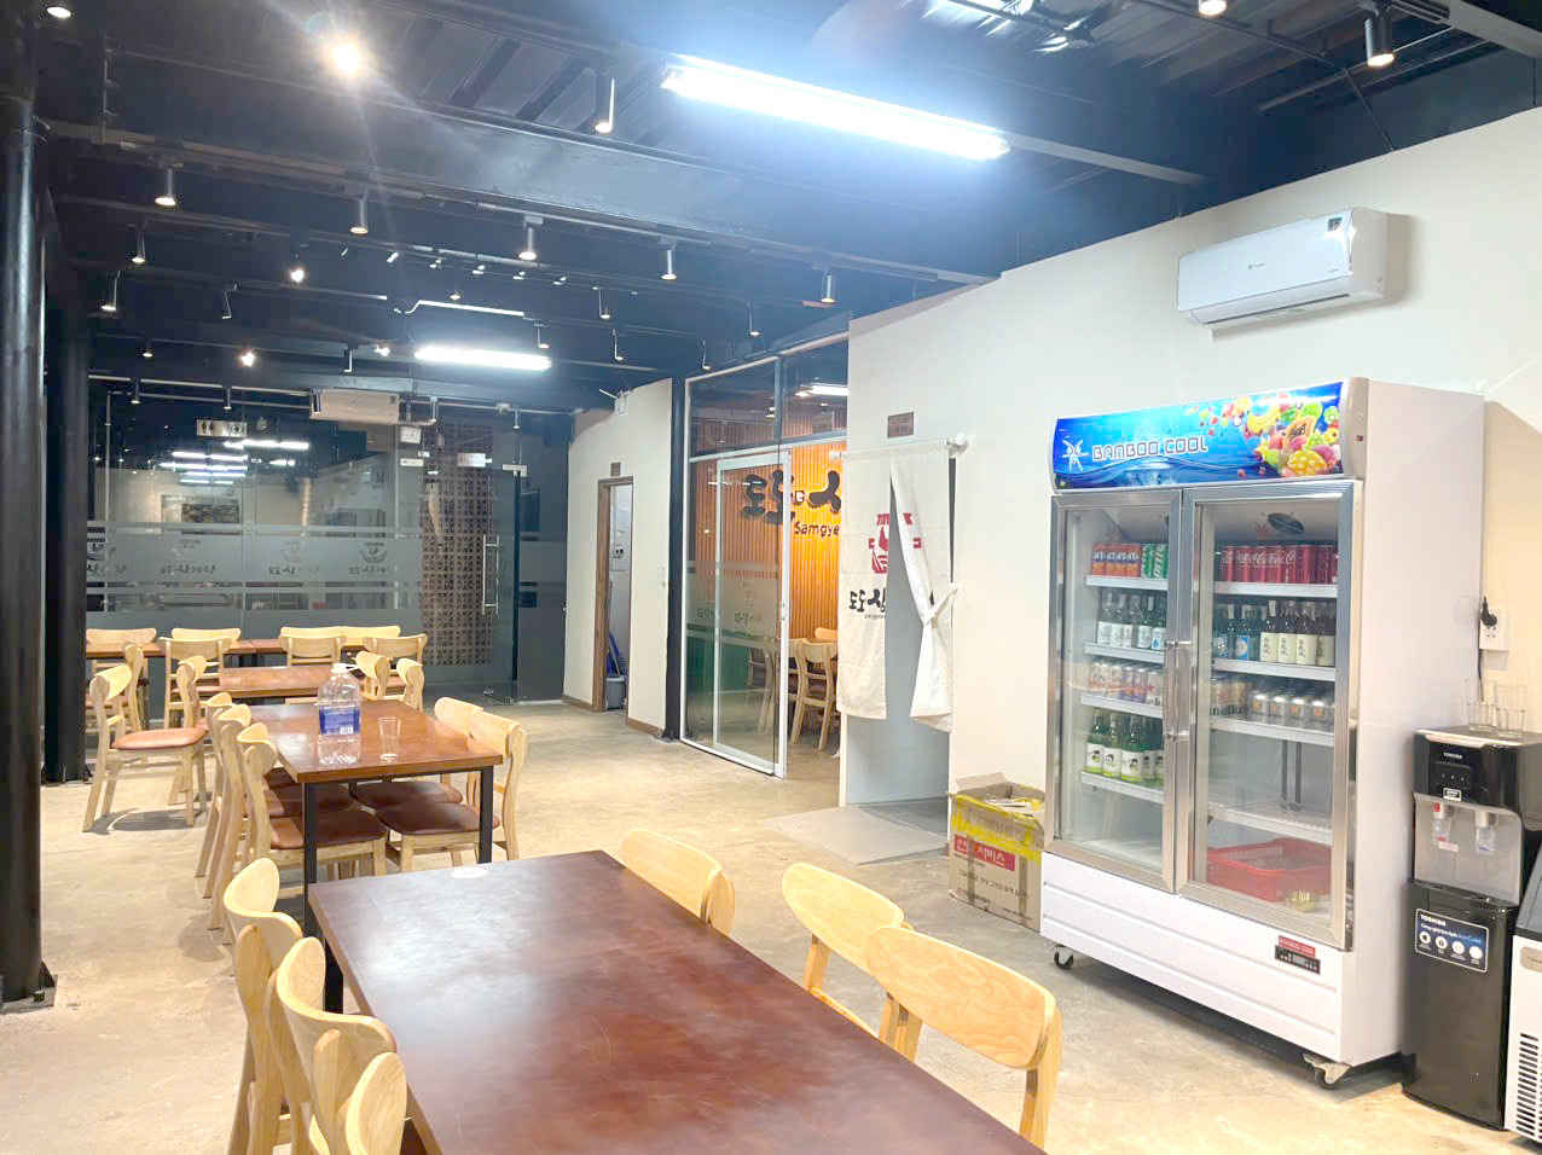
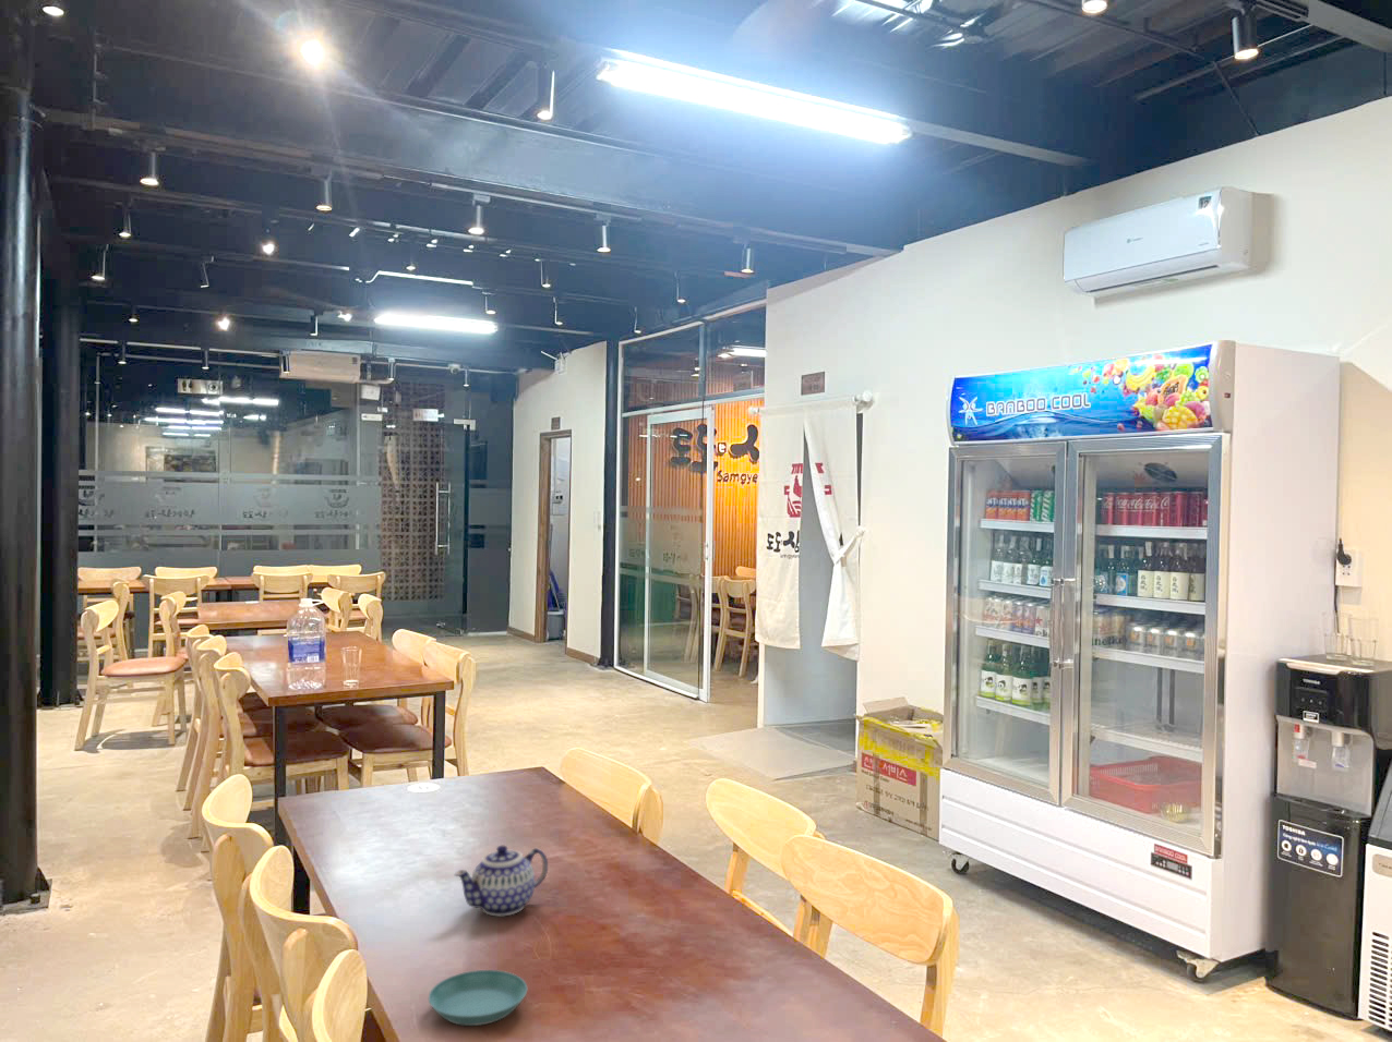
+ teapot [453,845,549,916]
+ saucer [427,969,528,1027]
